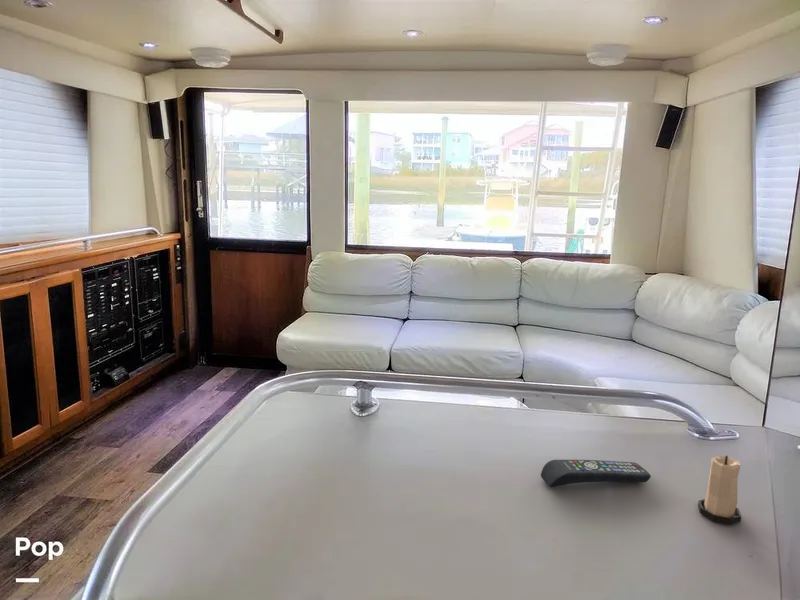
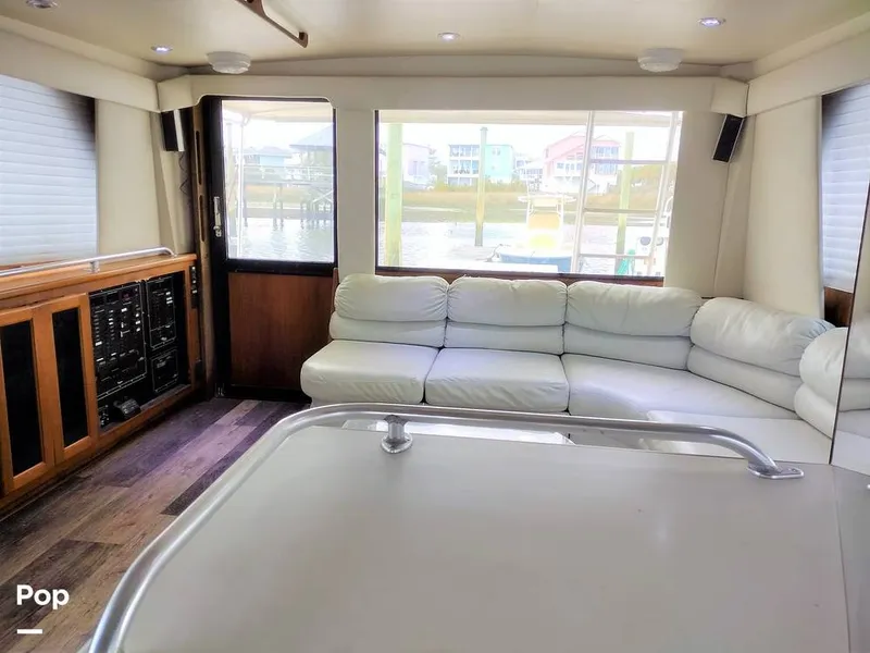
- candle [697,455,742,526]
- remote control [540,459,652,488]
